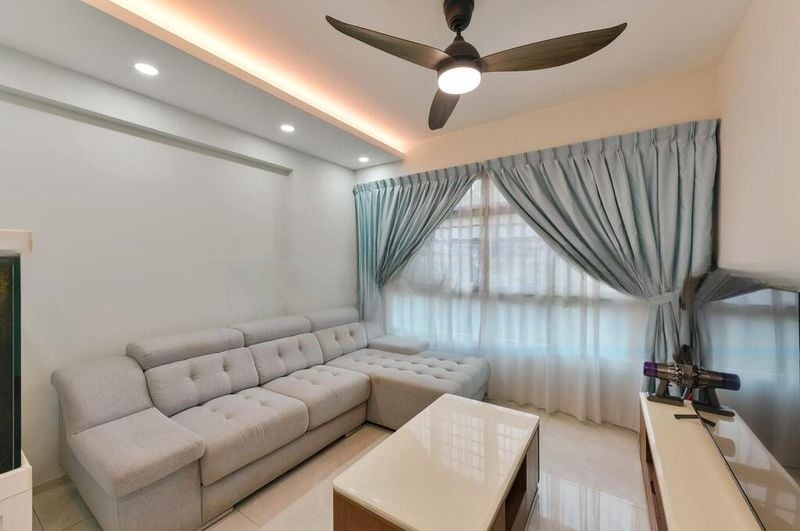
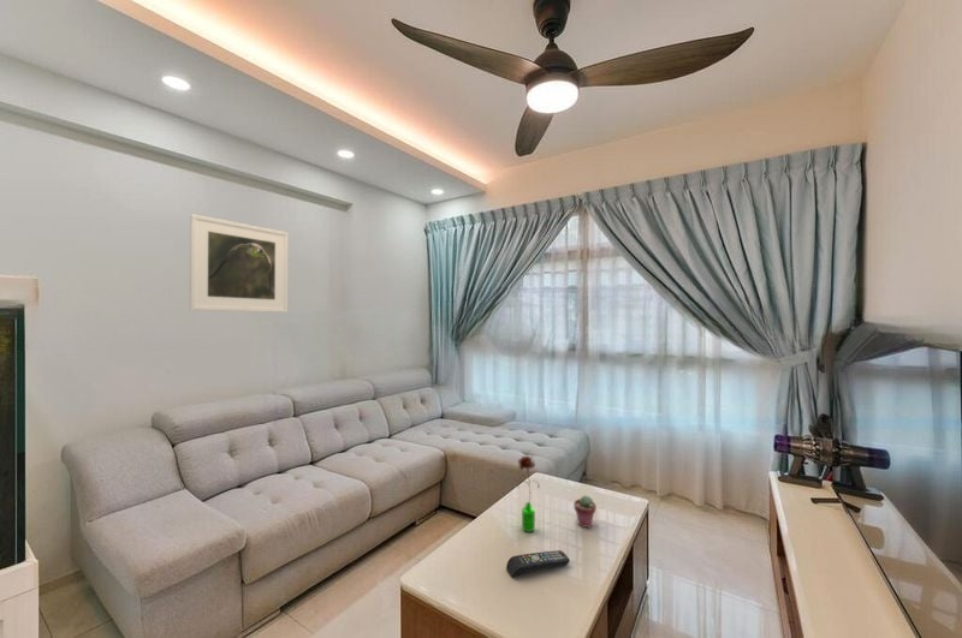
+ flower [517,454,540,533]
+ remote control [505,549,571,578]
+ potted succulent [572,494,598,529]
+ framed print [189,213,290,314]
